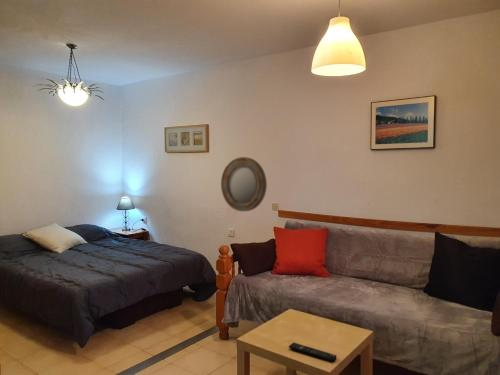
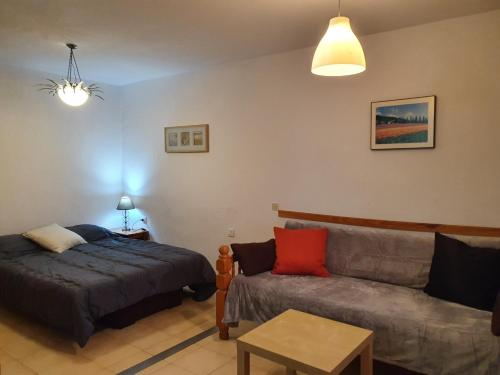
- home mirror [220,156,268,212]
- remote control [288,342,337,362]
